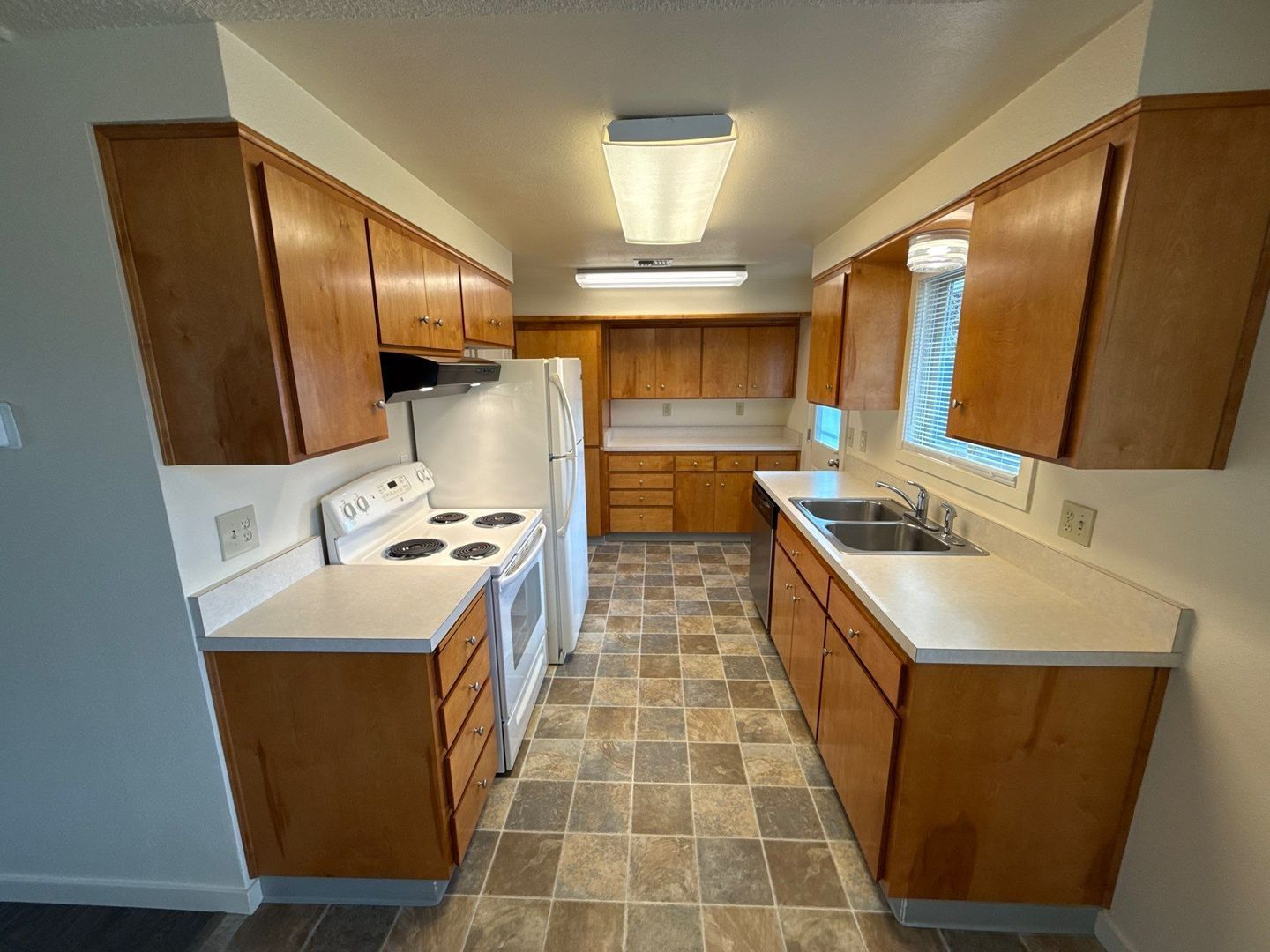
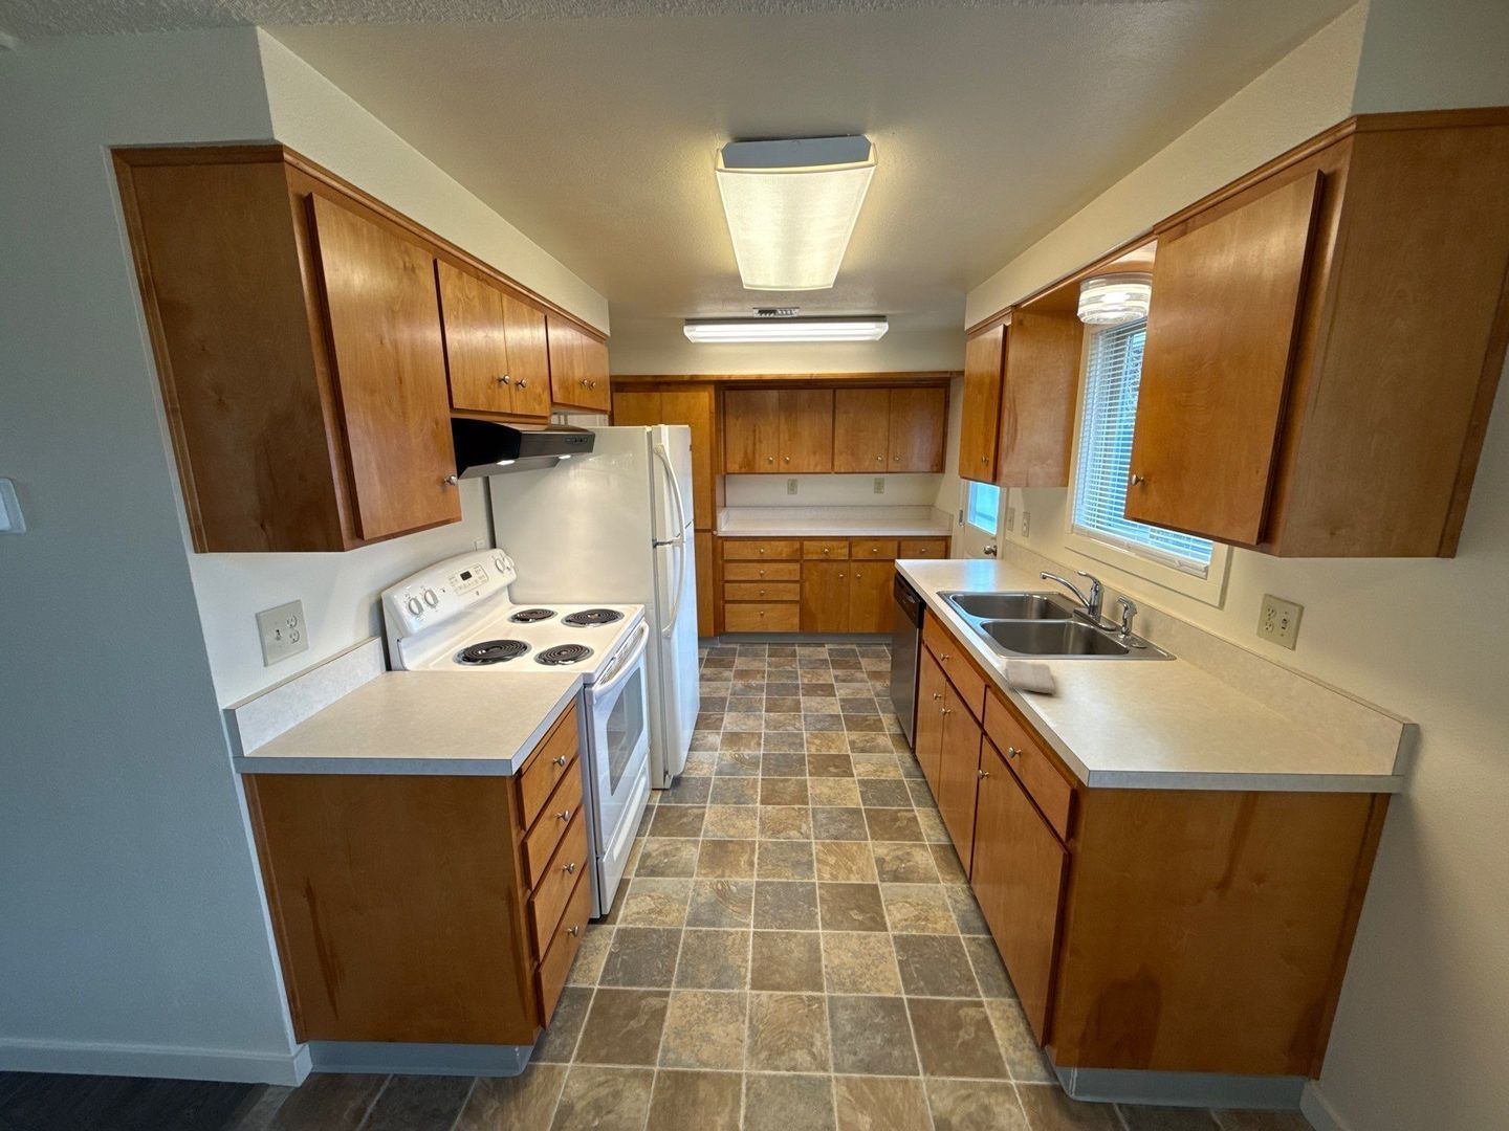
+ washcloth [1005,658,1056,694]
